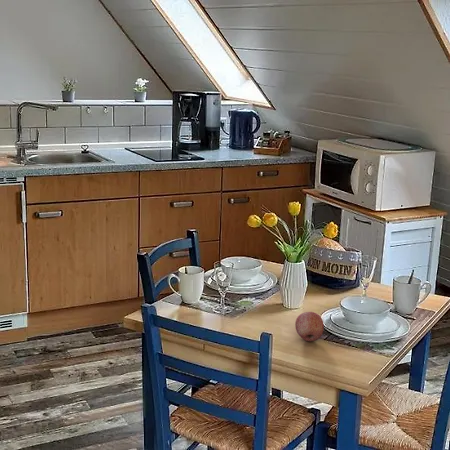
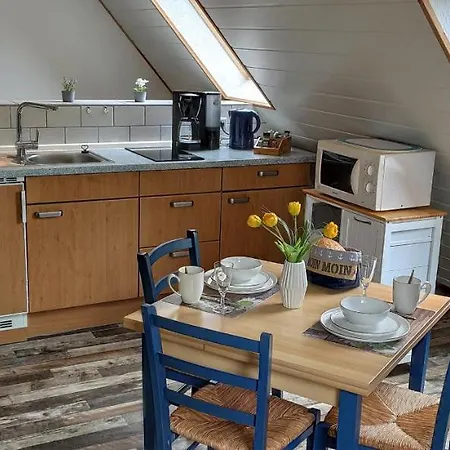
- fruit [294,311,325,342]
